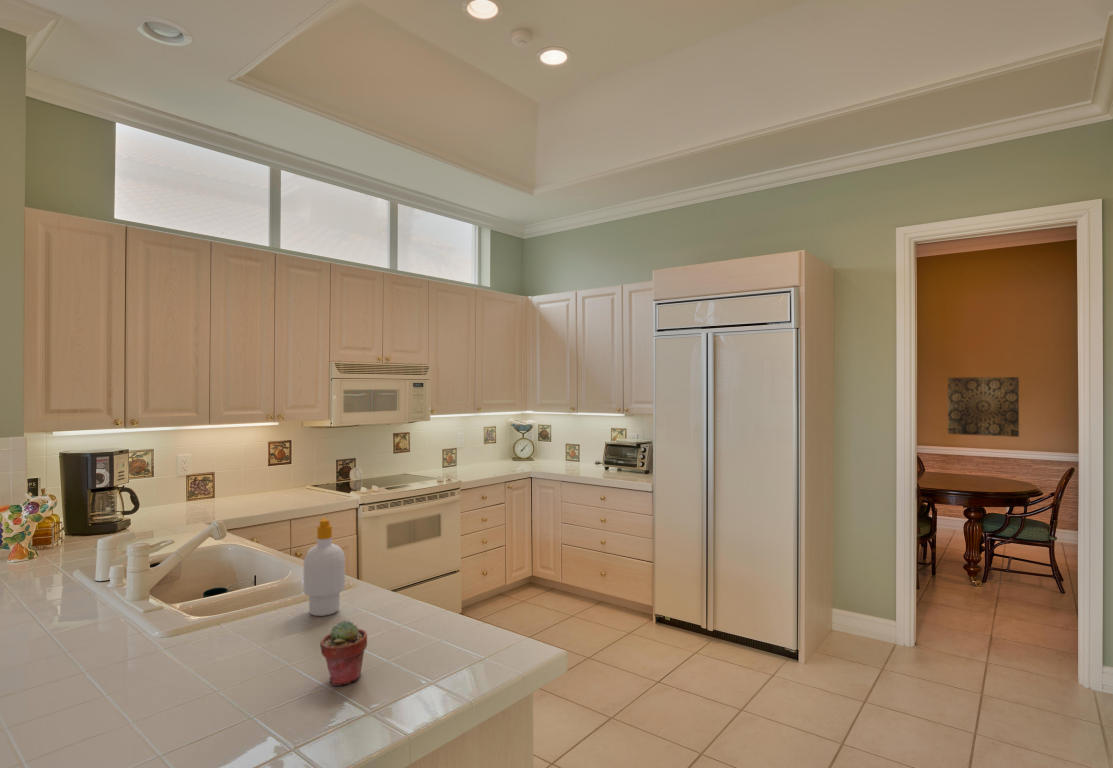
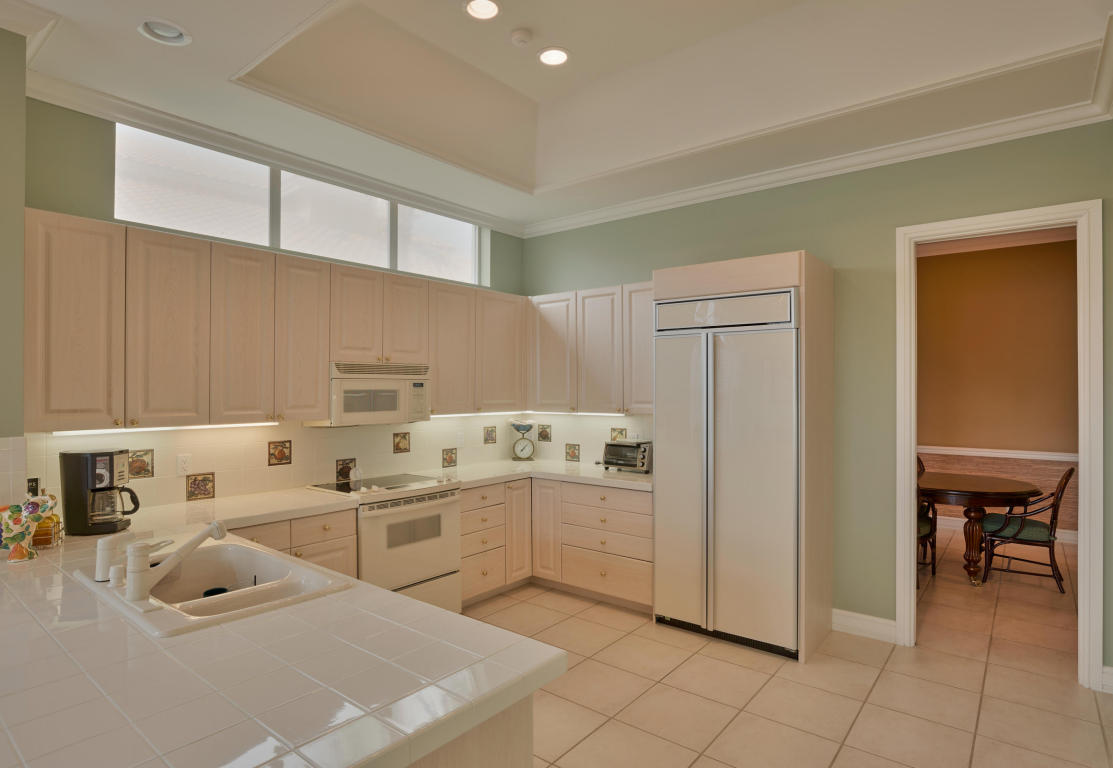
- soap bottle [303,517,346,617]
- wall art [947,376,1020,438]
- potted succulent [319,619,368,687]
